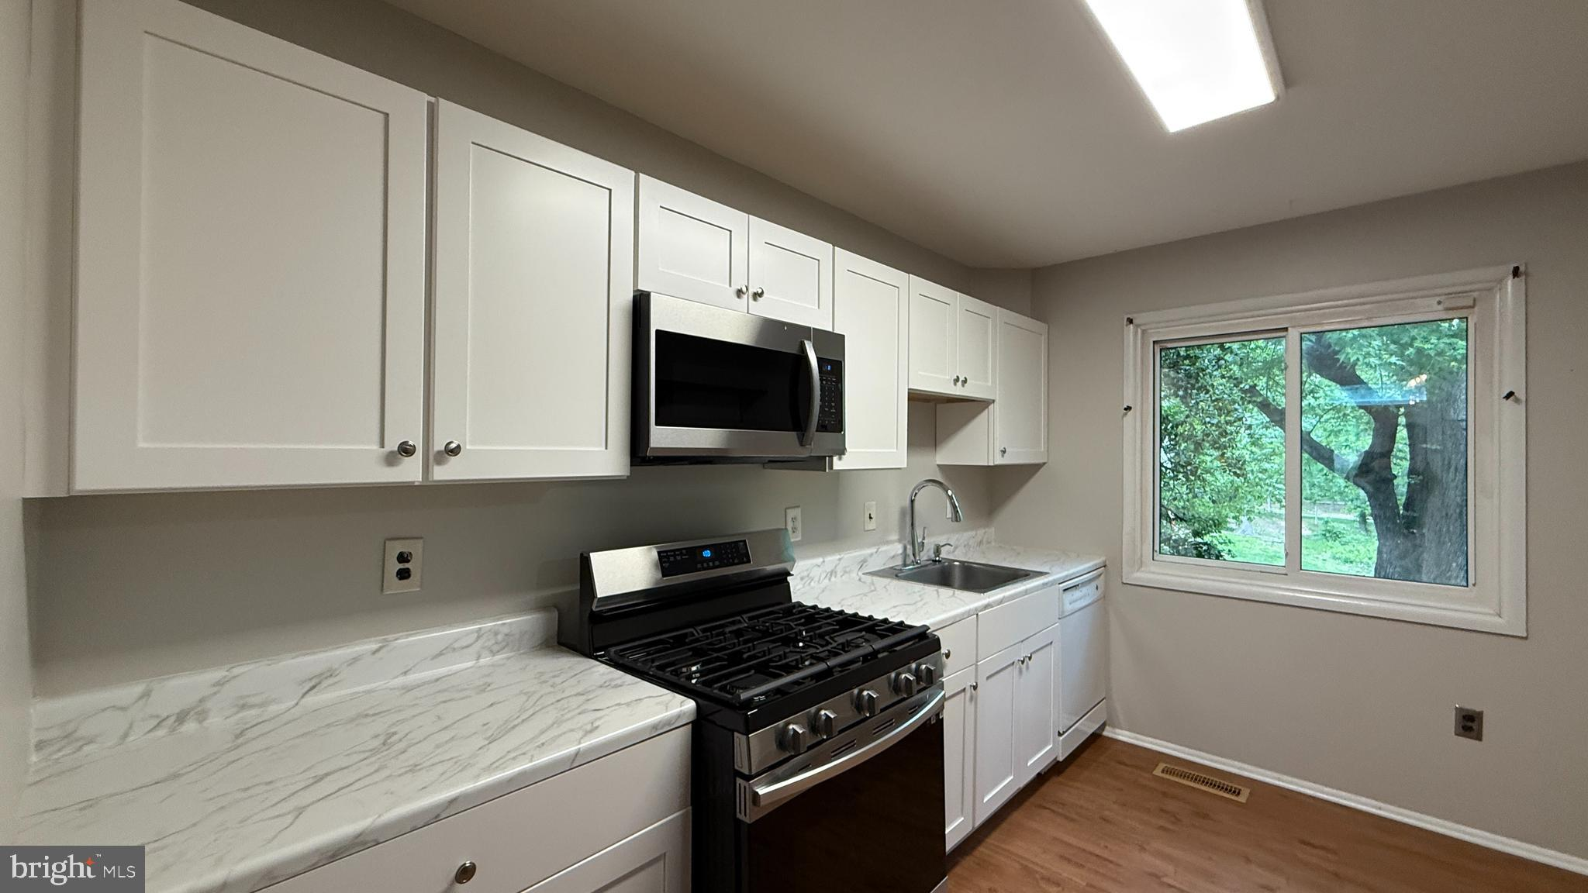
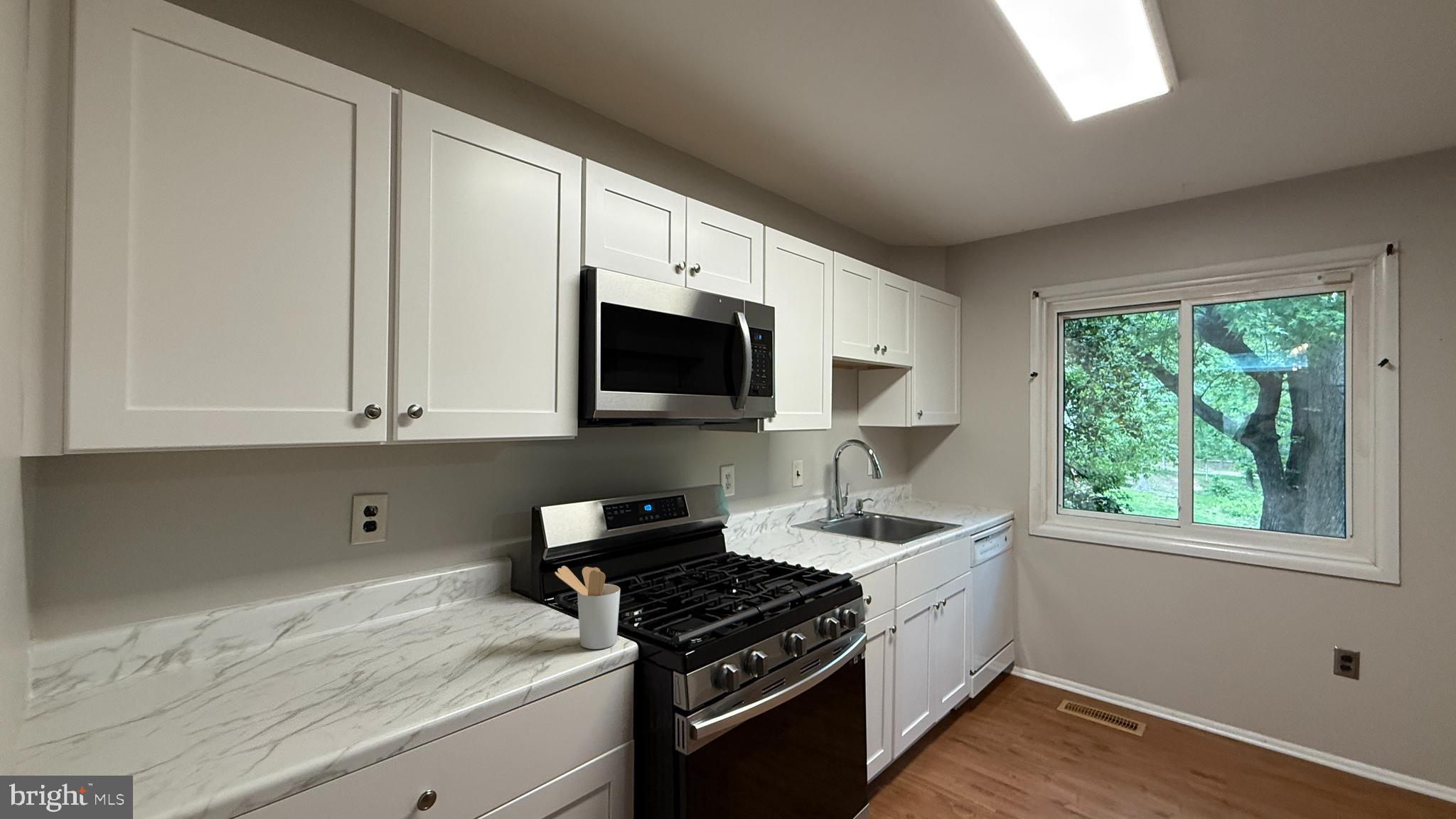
+ utensil holder [554,565,621,650]
